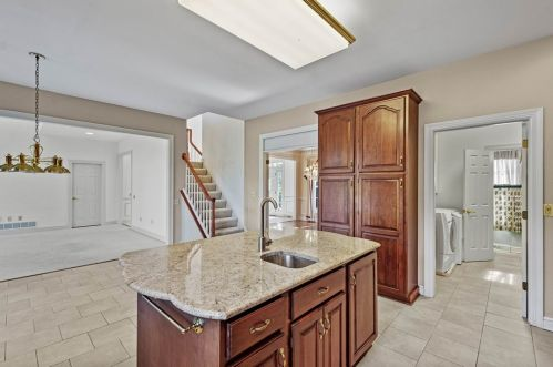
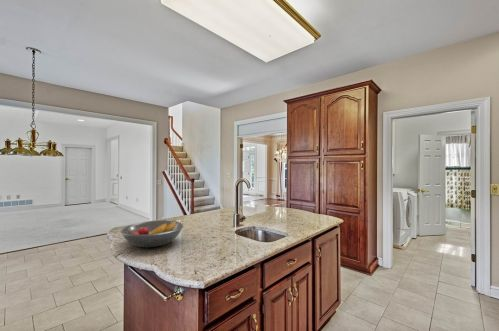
+ fruit bowl [120,219,184,248]
